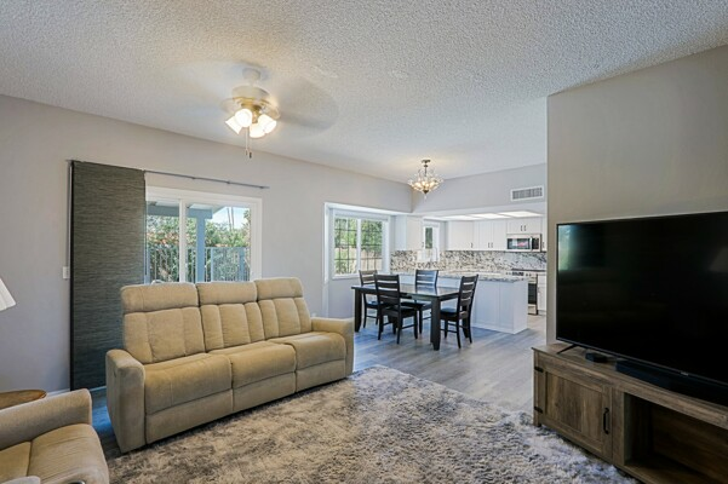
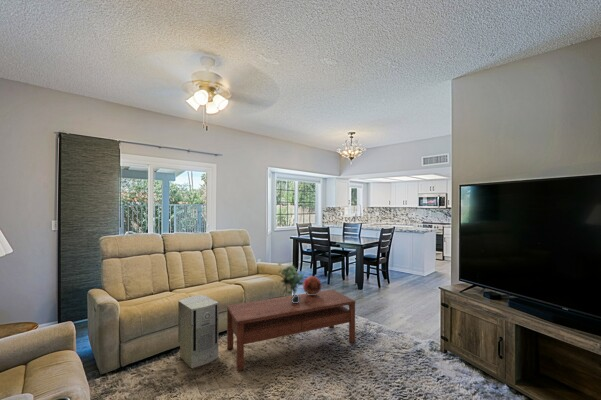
+ coffee table [226,289,356,372]
+ decorative orb [302,275,322,295]
+ potted plant [277,261,306,303]
+ air purifier [177,294,219,369]
